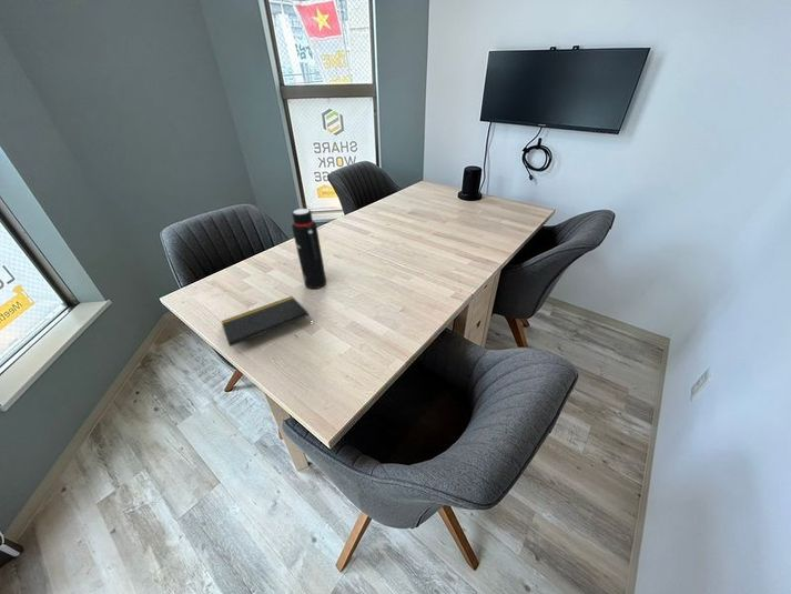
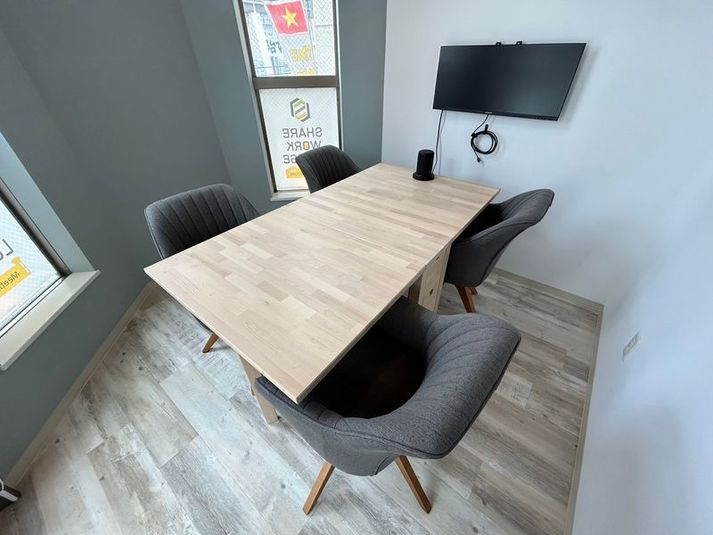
- notepad [221,295,312,348]
- water bottle [291,208,327,290]
